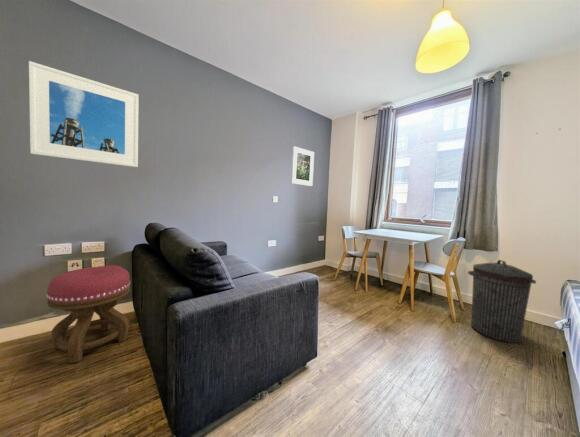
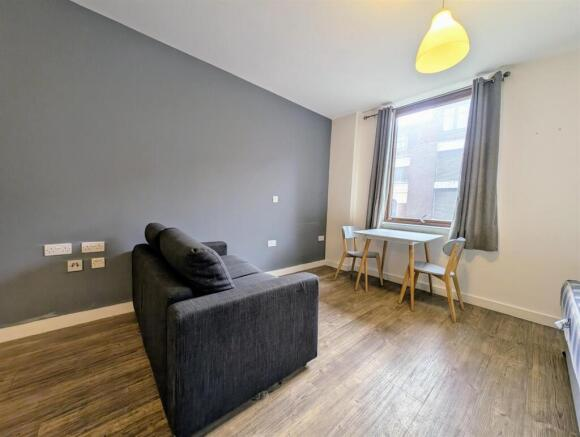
- ottoman [46,264,131,364]
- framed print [290,145,315,187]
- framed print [28,60,140,168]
- trash can [467,259,537,344]
